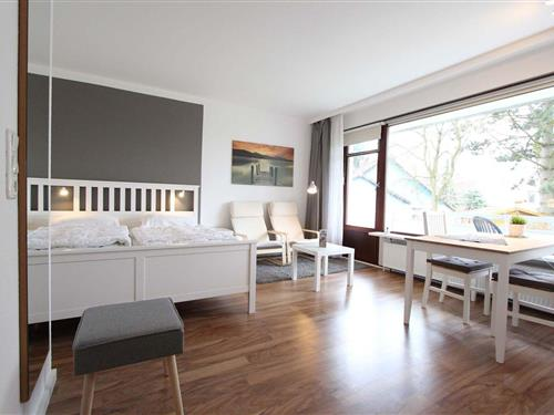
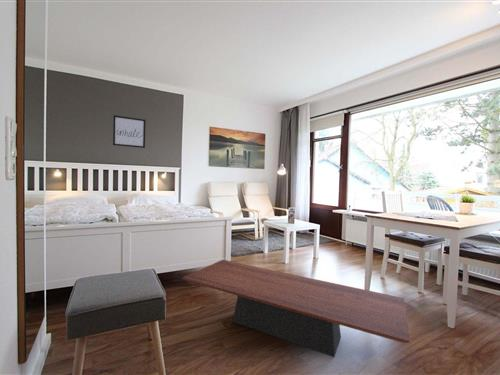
+ wall art [112,114,147,149]
+ coffee table [181,259,411,358]
